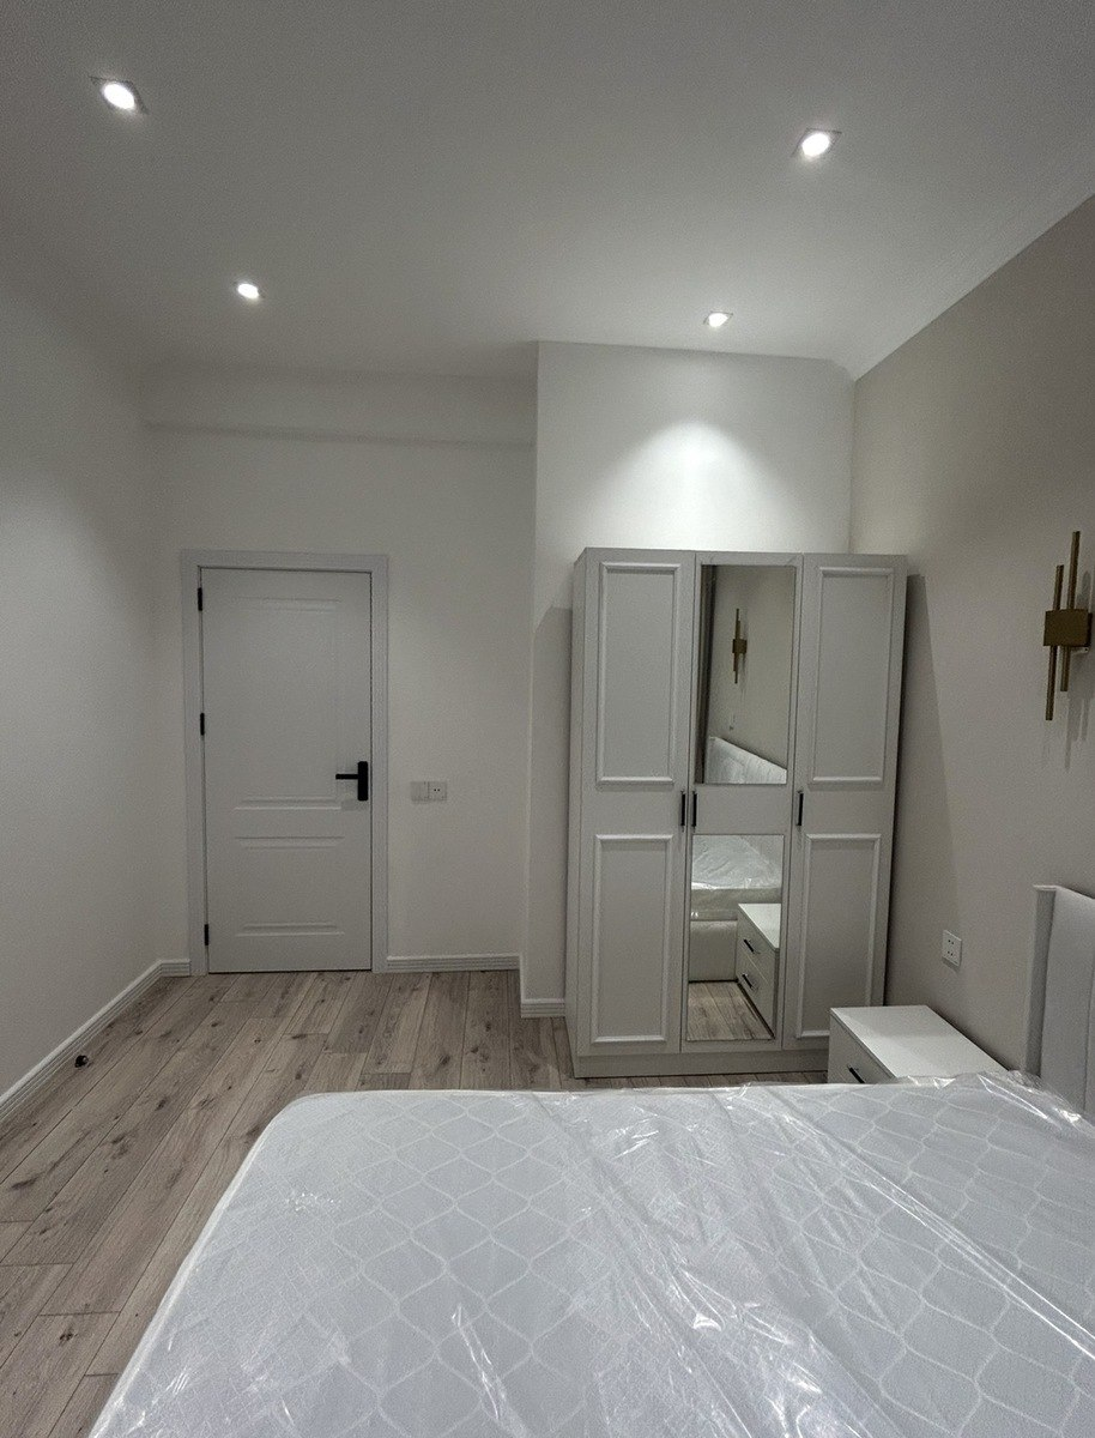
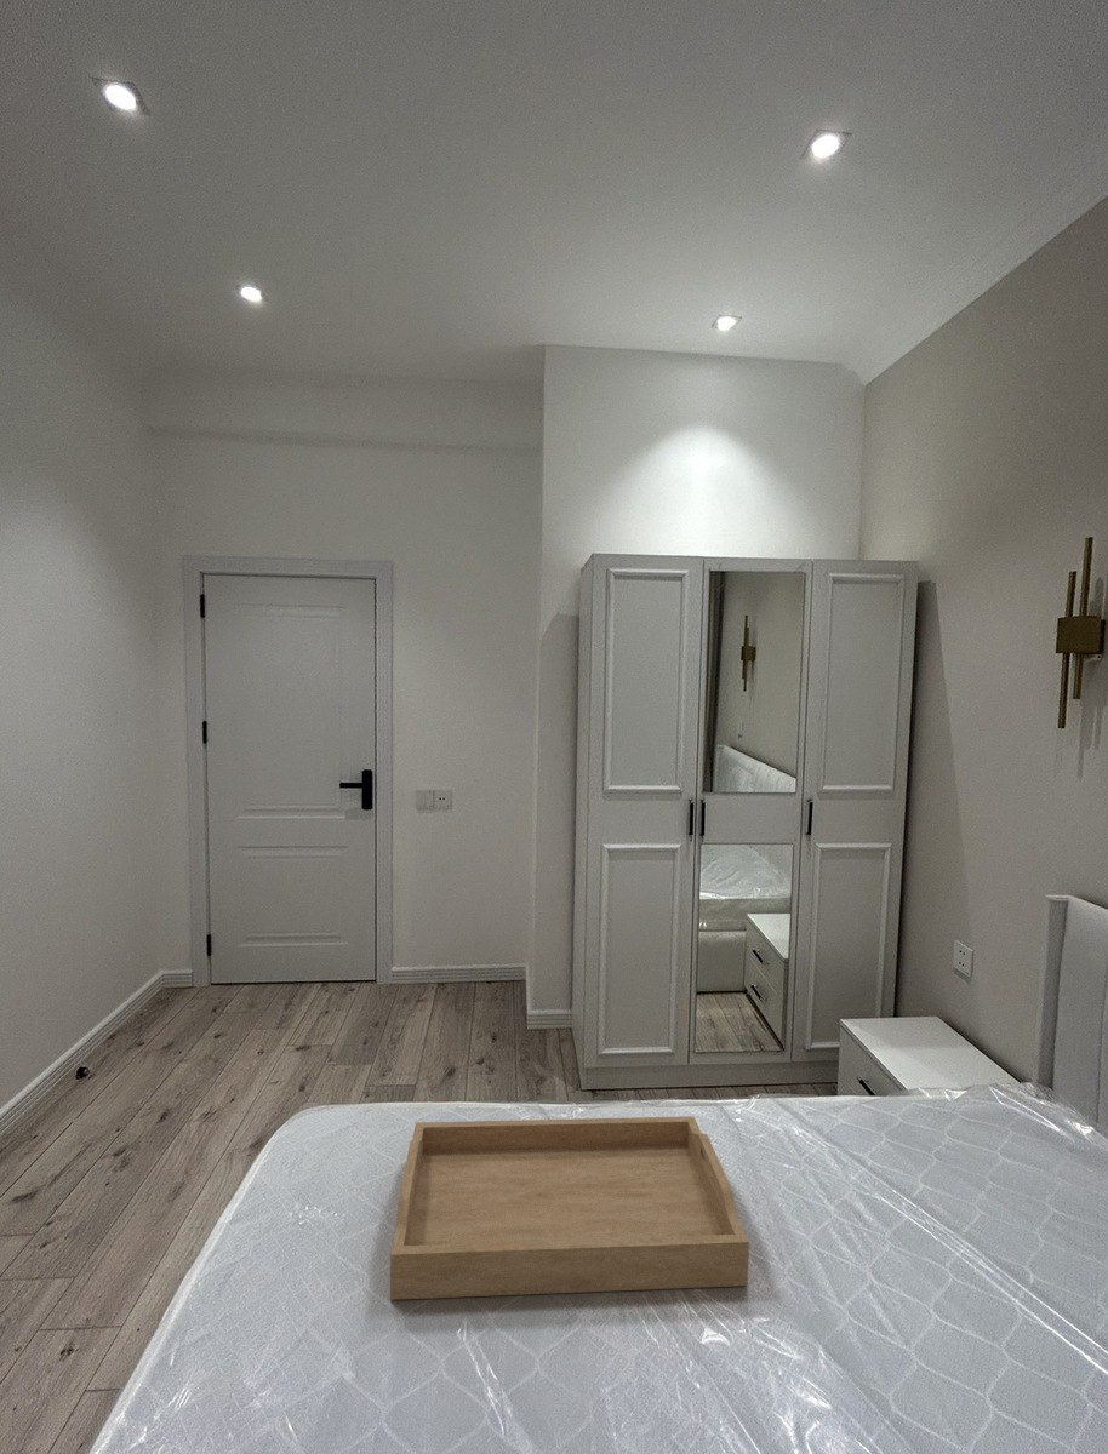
+ serving tray [389,1115,750,1301]
